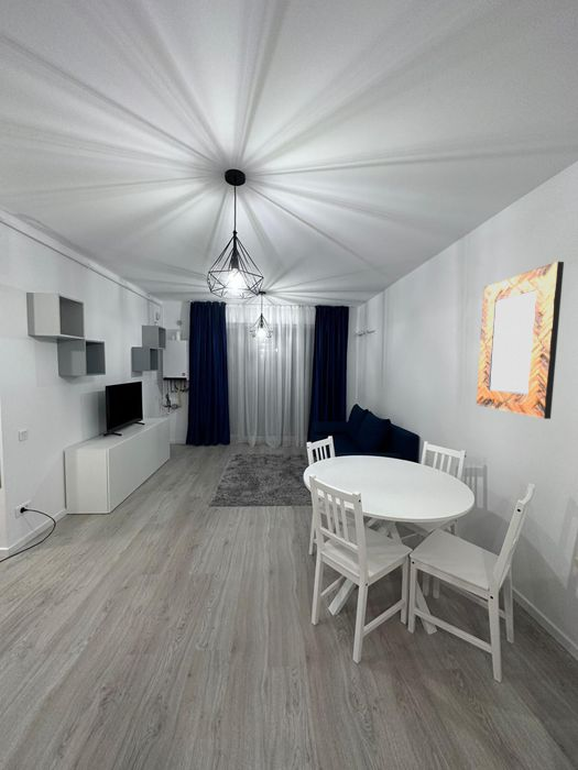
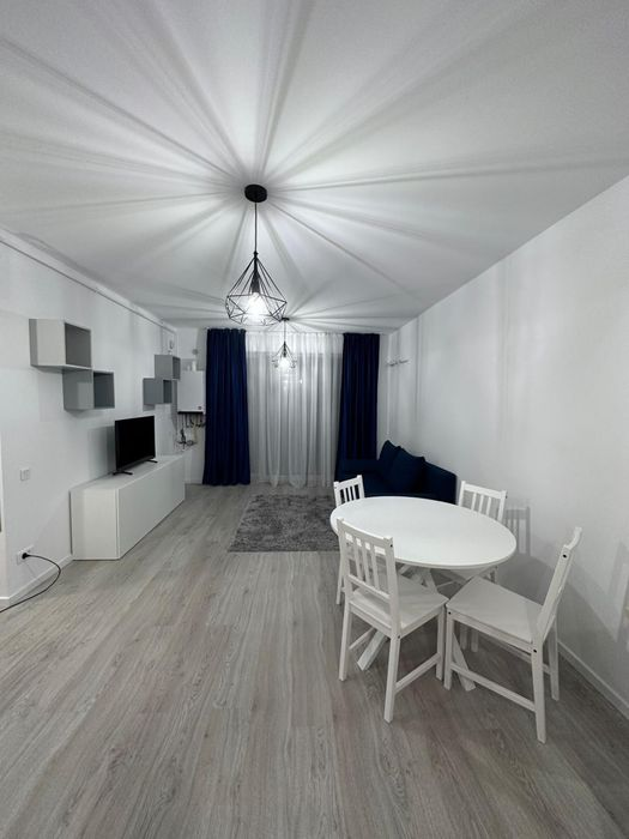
- home mirror [476,261,565,420]
